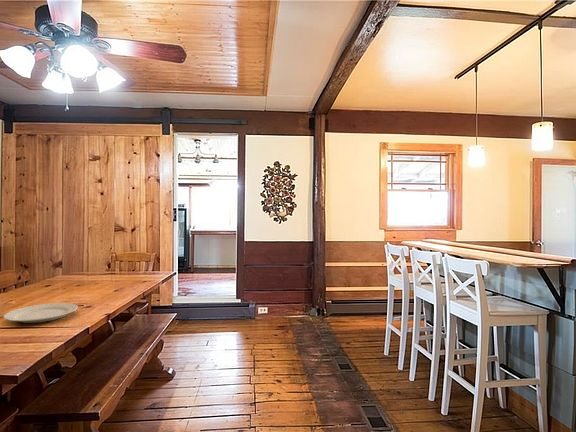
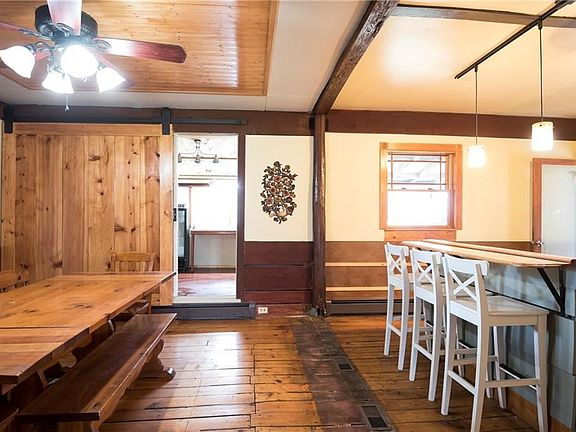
- chinaware [2,302,79,324]
